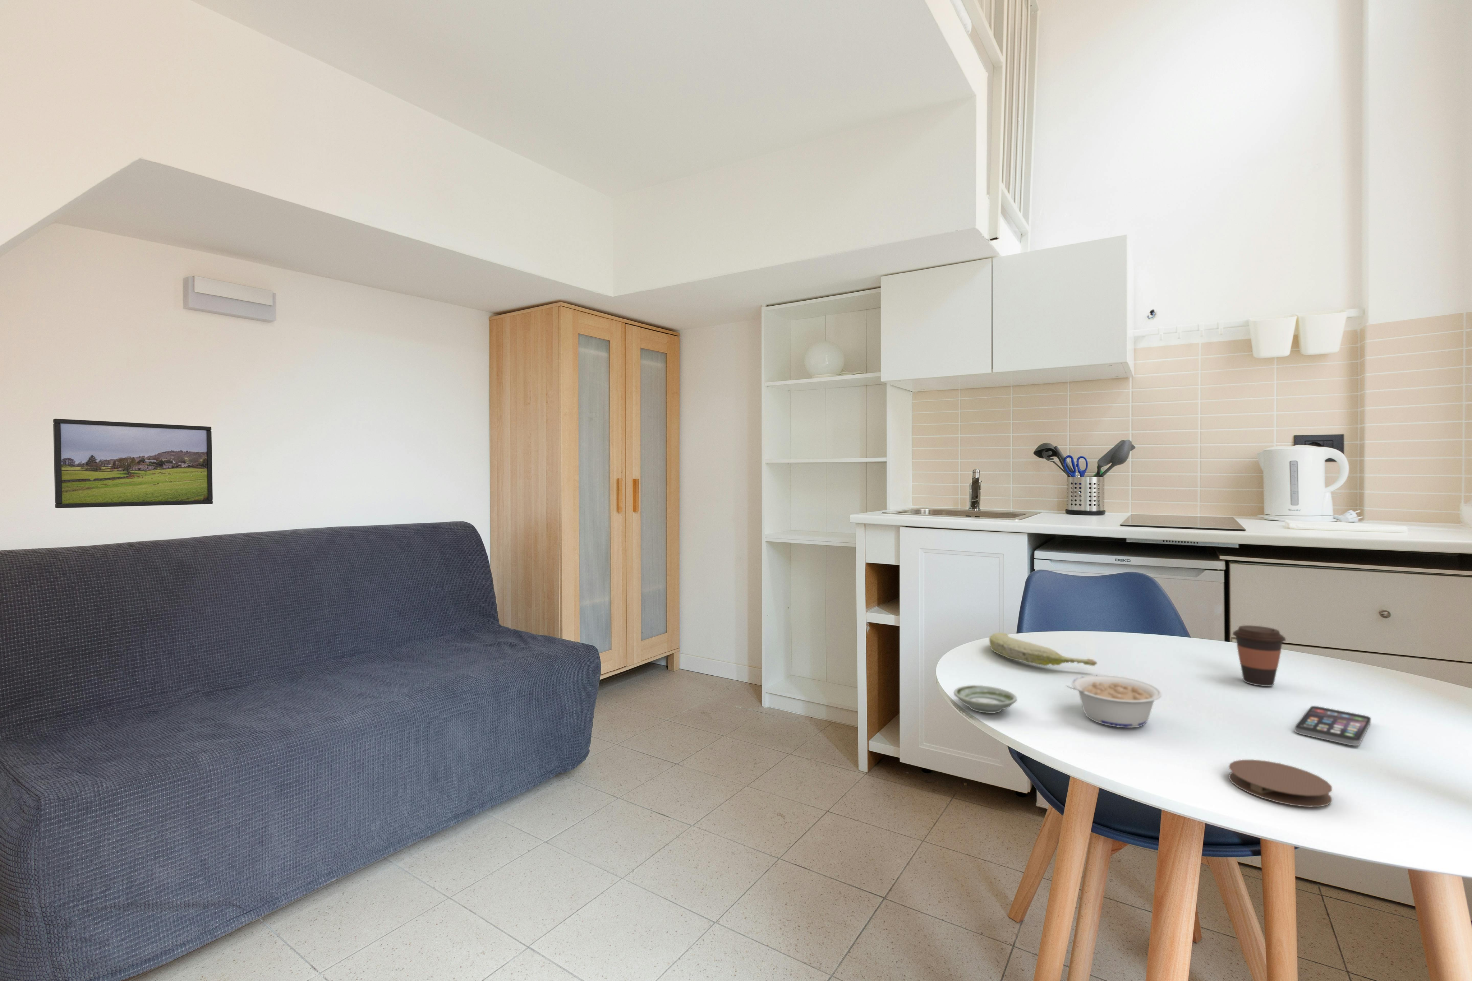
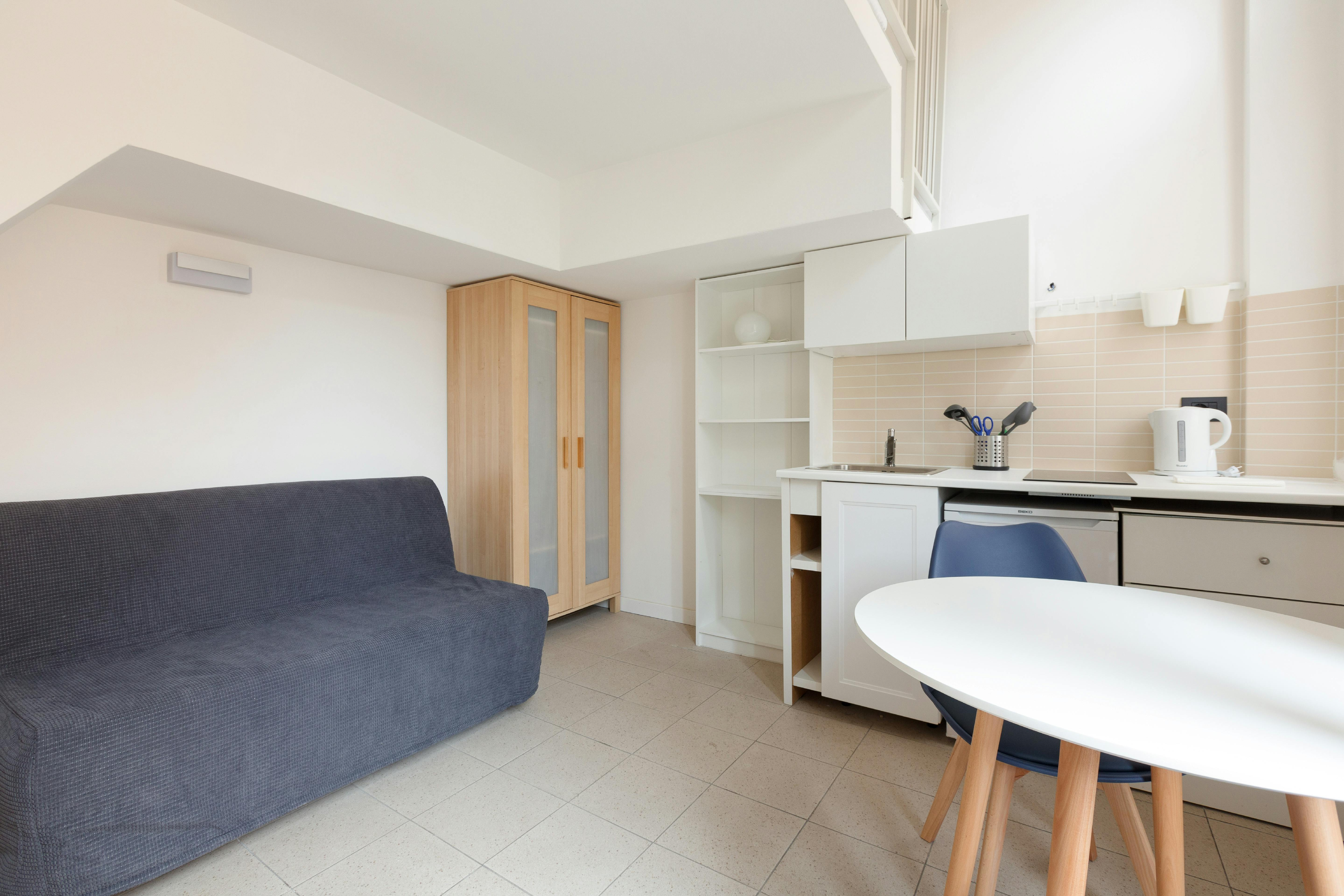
- coffee cup [1232,625,1287,686]
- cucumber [989,632,1097,667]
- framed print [53,418,214,509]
- smartphone [1295,705,1371,746]
- saucer [954,684,1017,714]
- legume [1066,674,1162,728]
- coaster [1229,760,1333,807]
